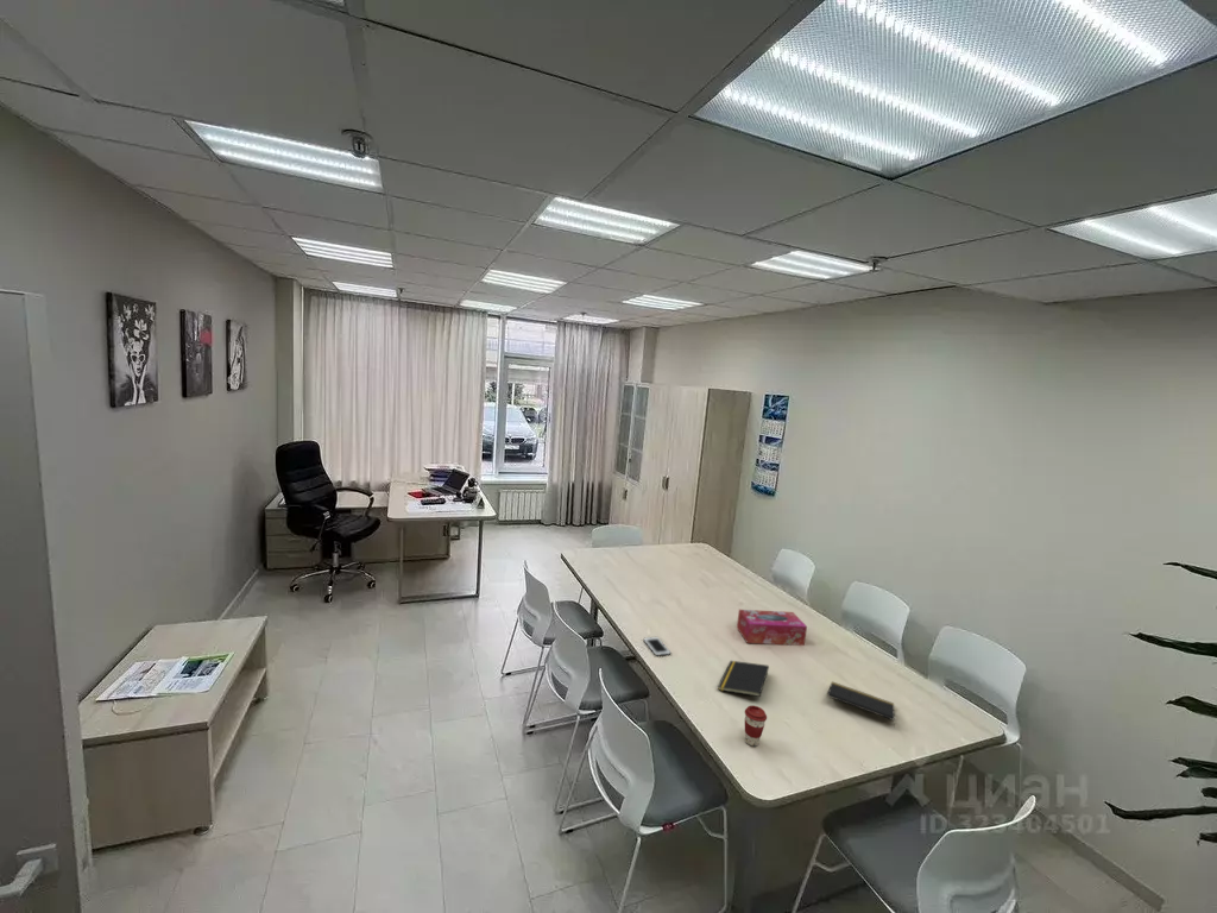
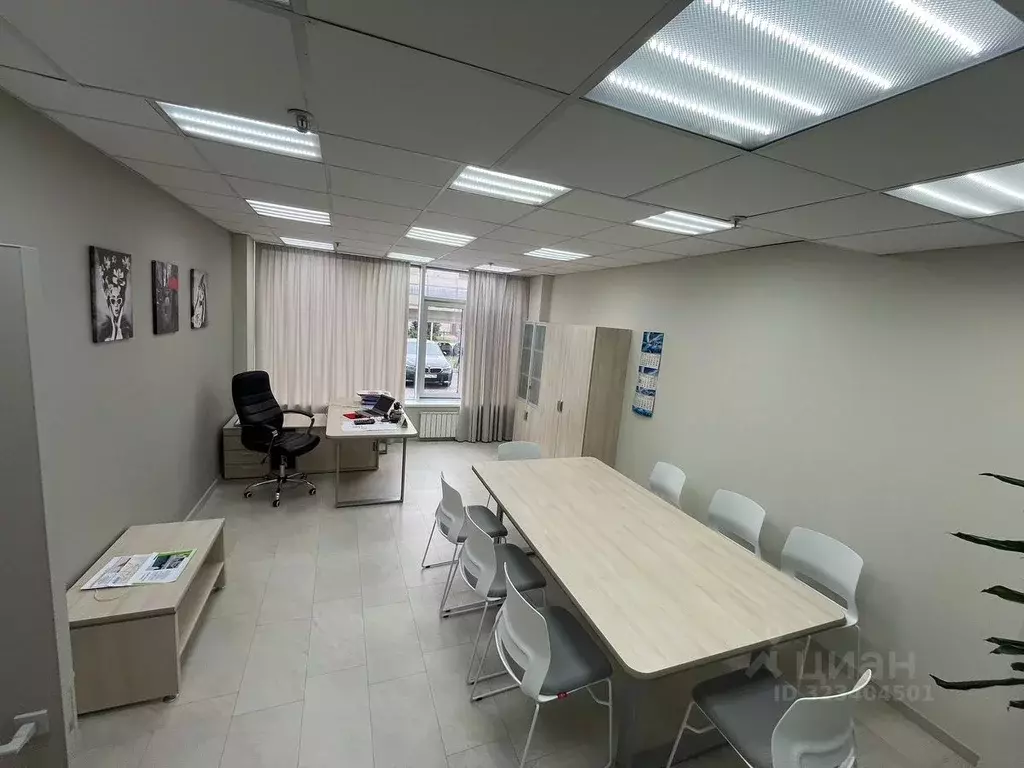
- notepad [717,660,770,698]
- tissue box [736,609,808,647]
- notepad [826,680,896,730]
- cell phone [643,636,671,657]
- coffee cup [744,705,768,748]
